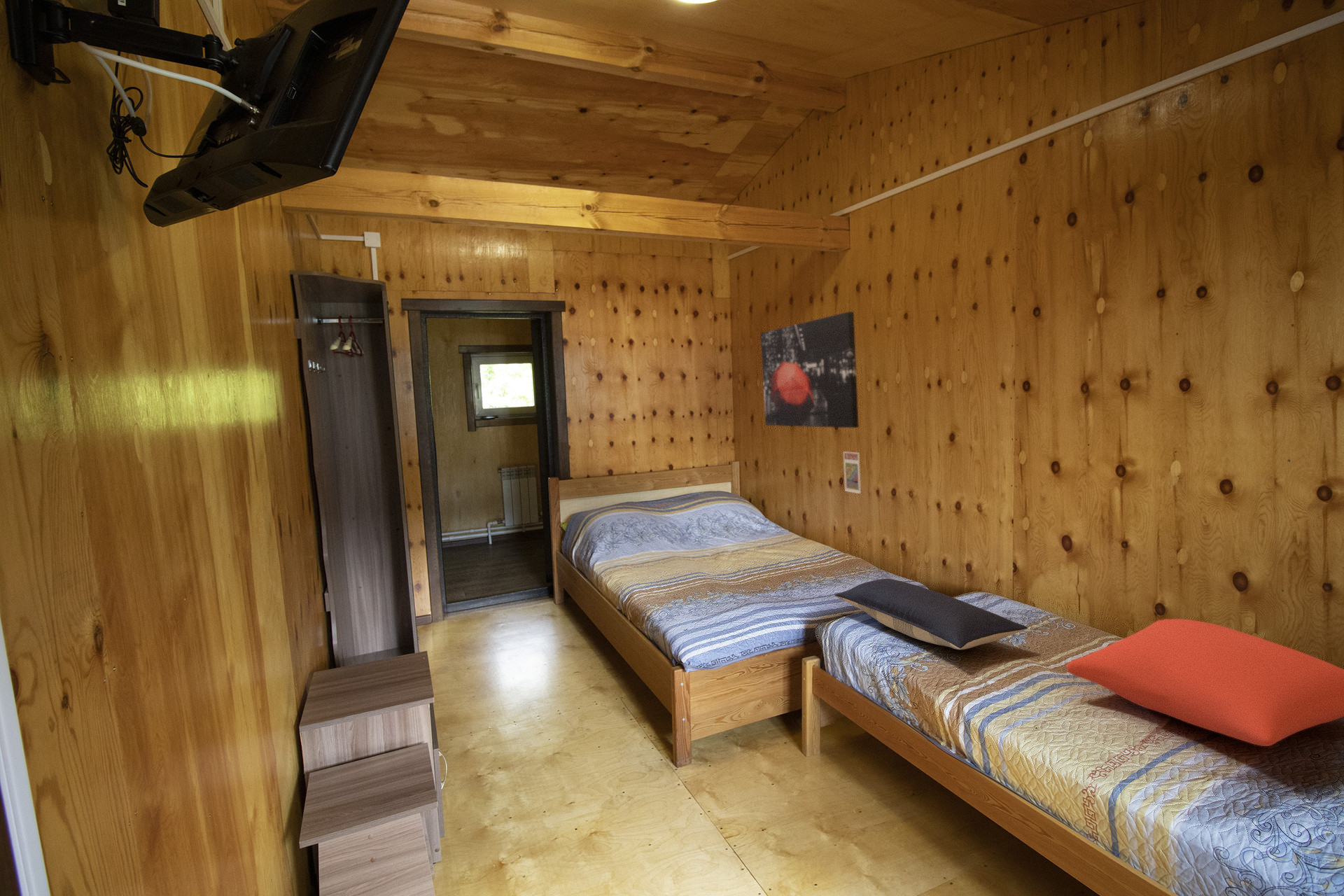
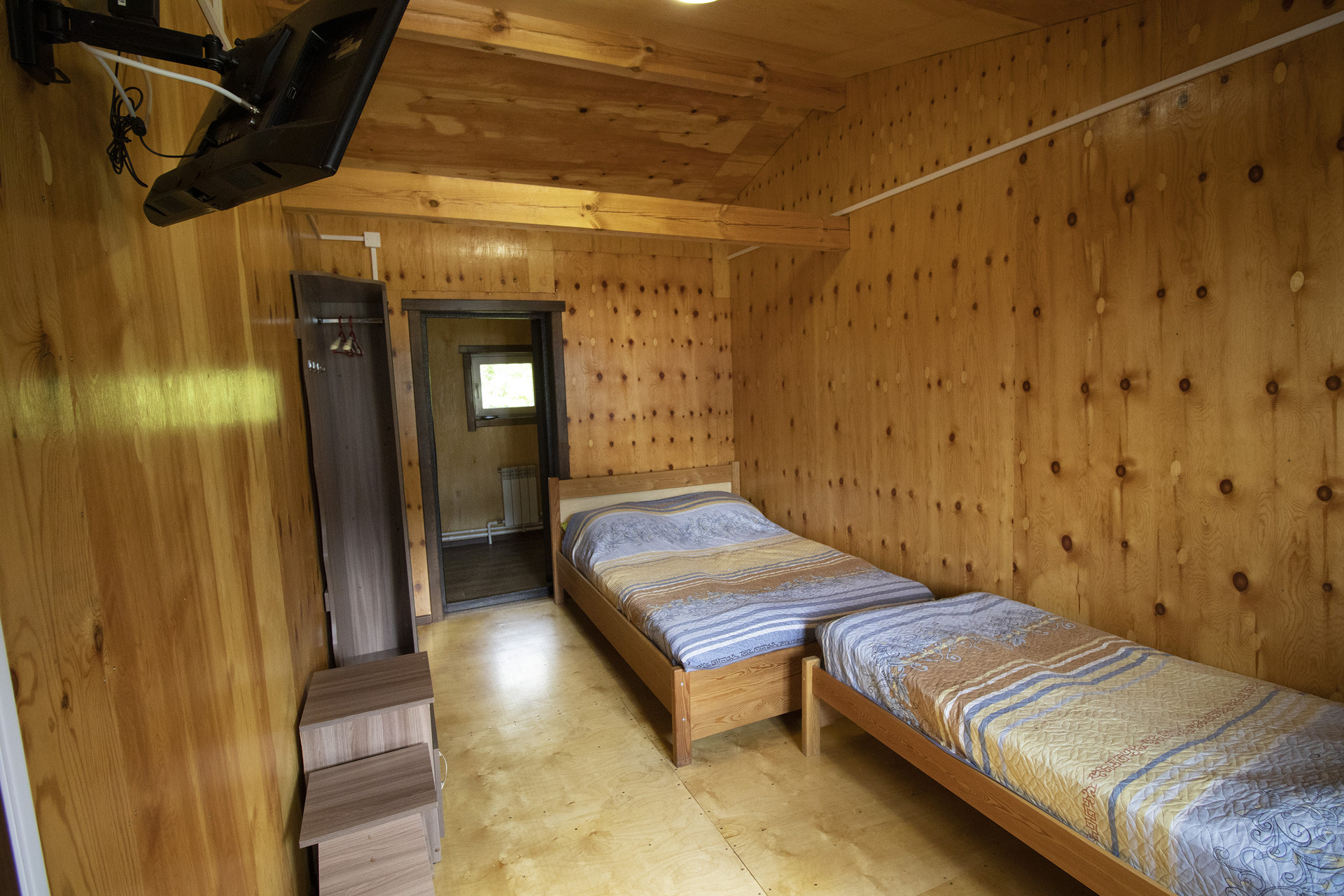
- trading card display case [843,451,862,494]
- cushion [1065,618,1344,747]
- pillow [834,577,1028,650]
- wall art [760,311,860,428]
